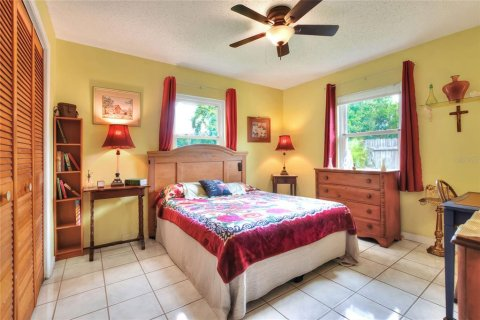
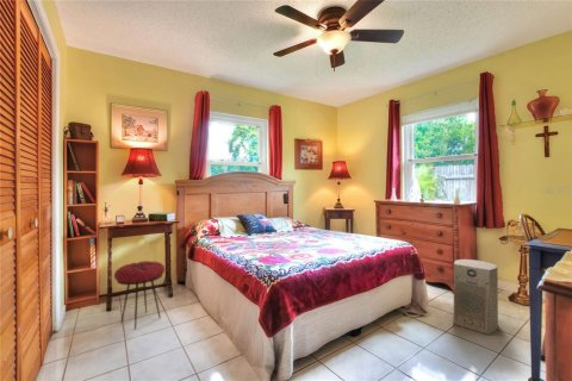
+ fan [452,258,499,336]
+ stool [113,260,166,330]
